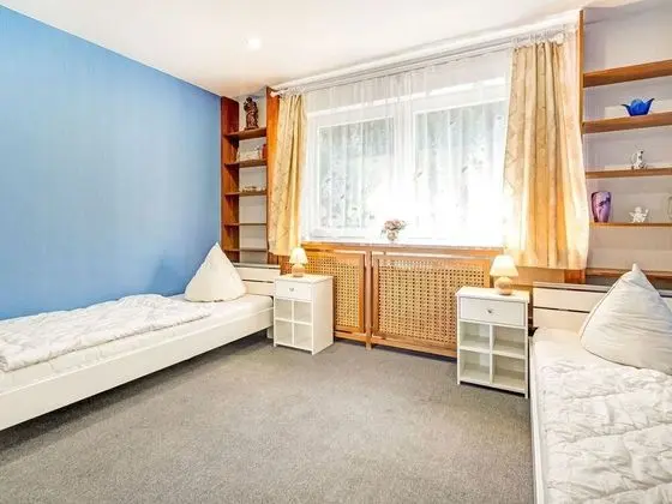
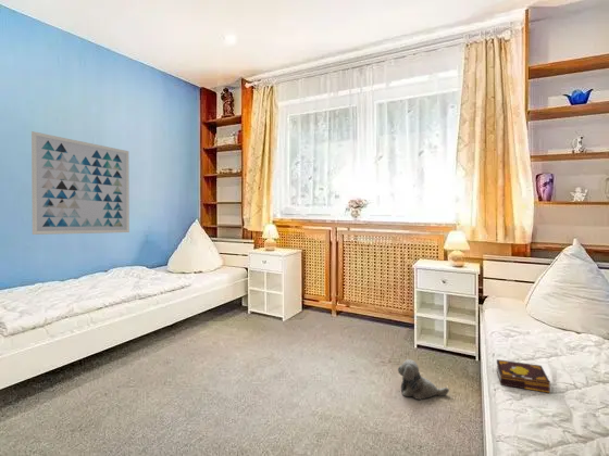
+ book [496,358,551,394]
+ plush toy [397,358,450,401]
+ wall art [30,130,130,236]
